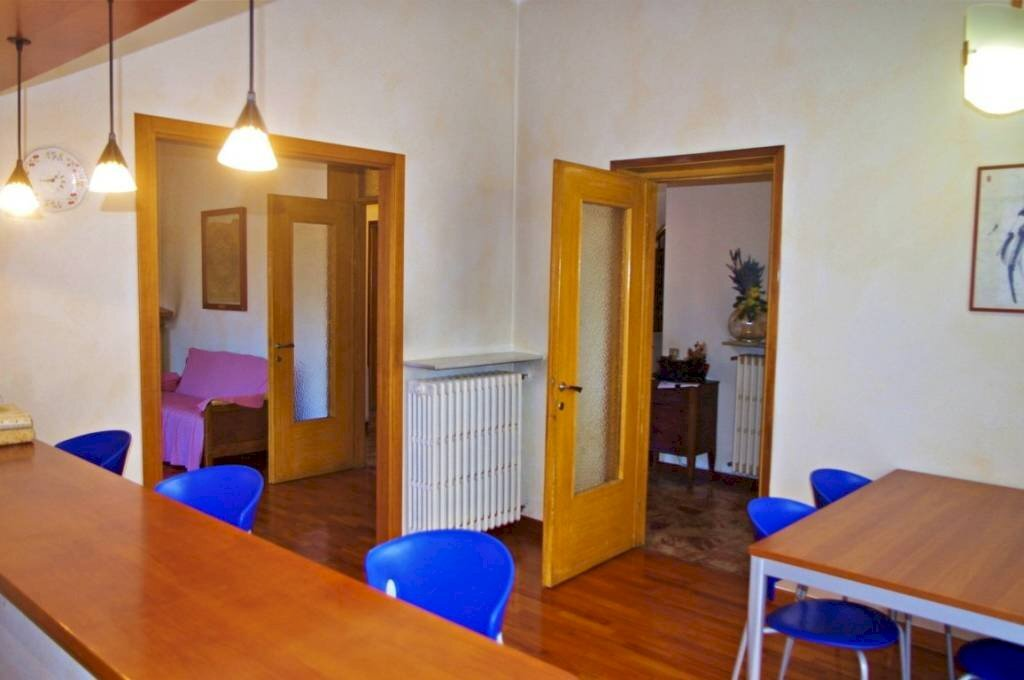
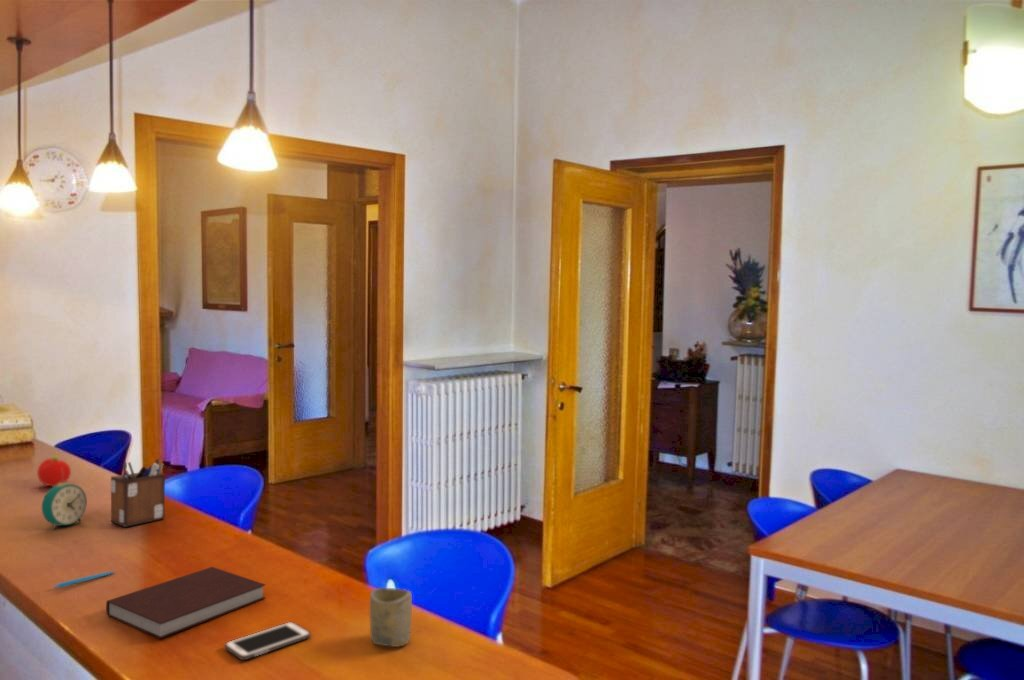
+ cell phone [224,621,312,661]
+ pen [52,570,117,589]
+ alarm clock [41,481,88,530]
+ cup [369,587,413,648]
+ desk organizer [110,456,166,528]
+ fruit [36,455,72,487]
+ notebook [105,566,267,640]
